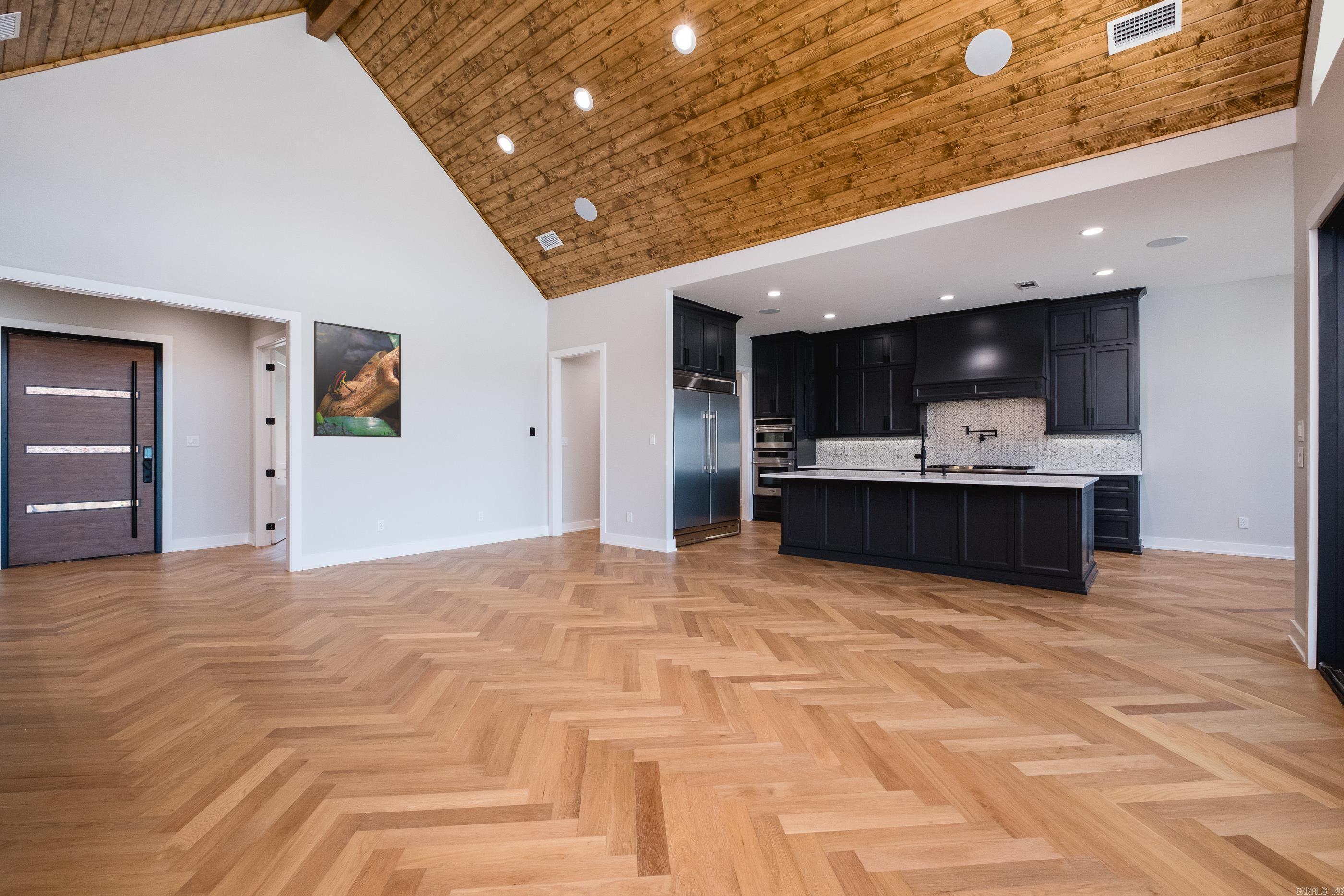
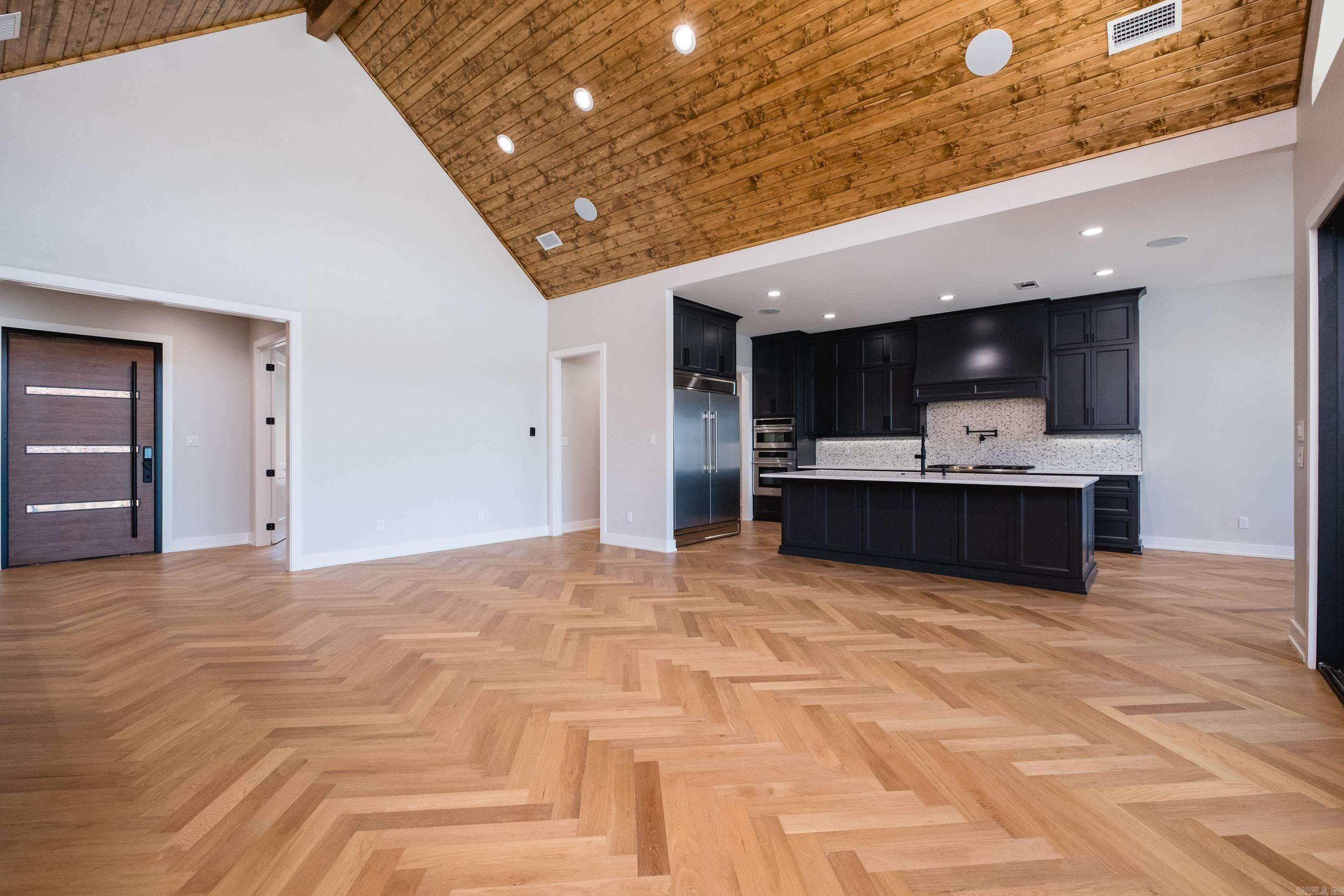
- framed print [313,321,402,438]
